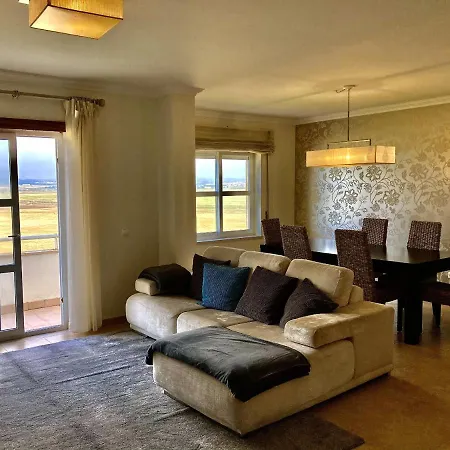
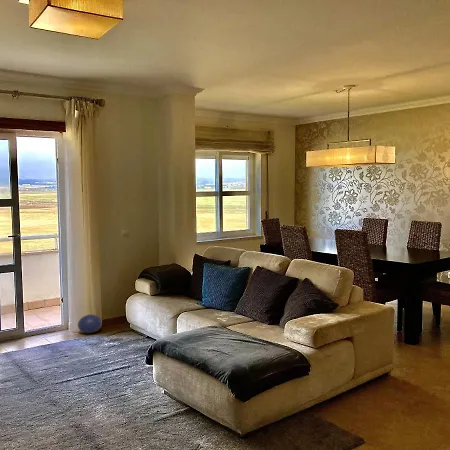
+ ball [77,313,103,334]
